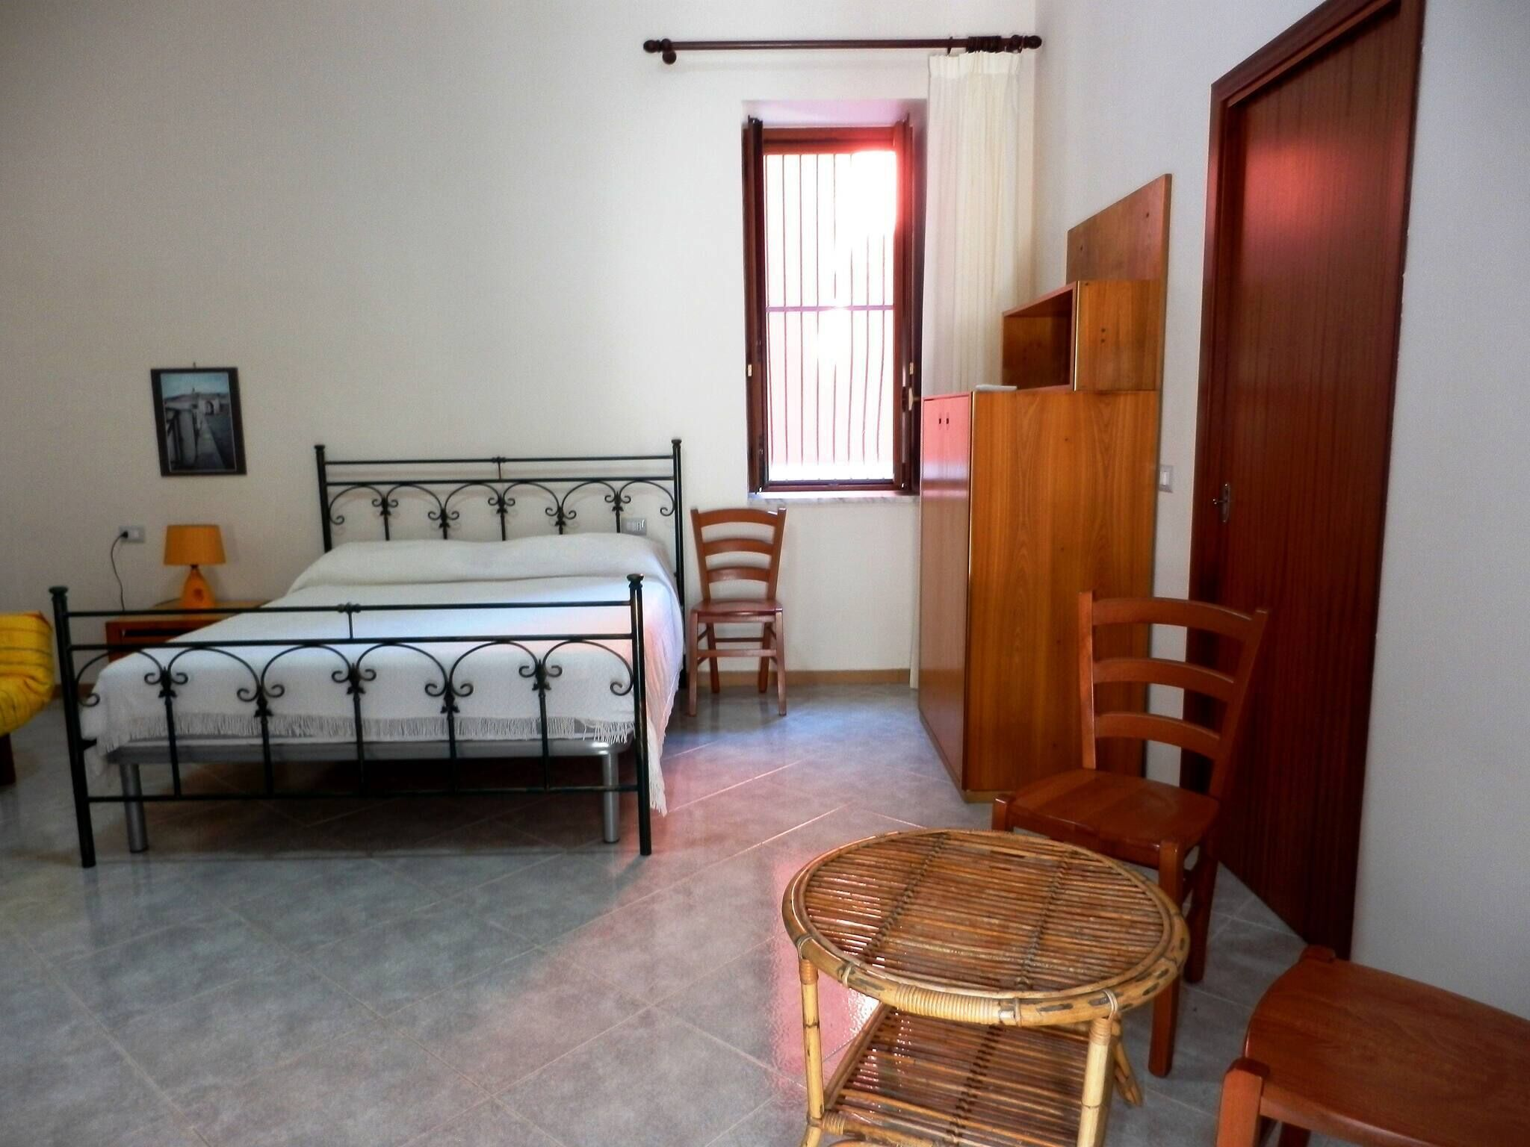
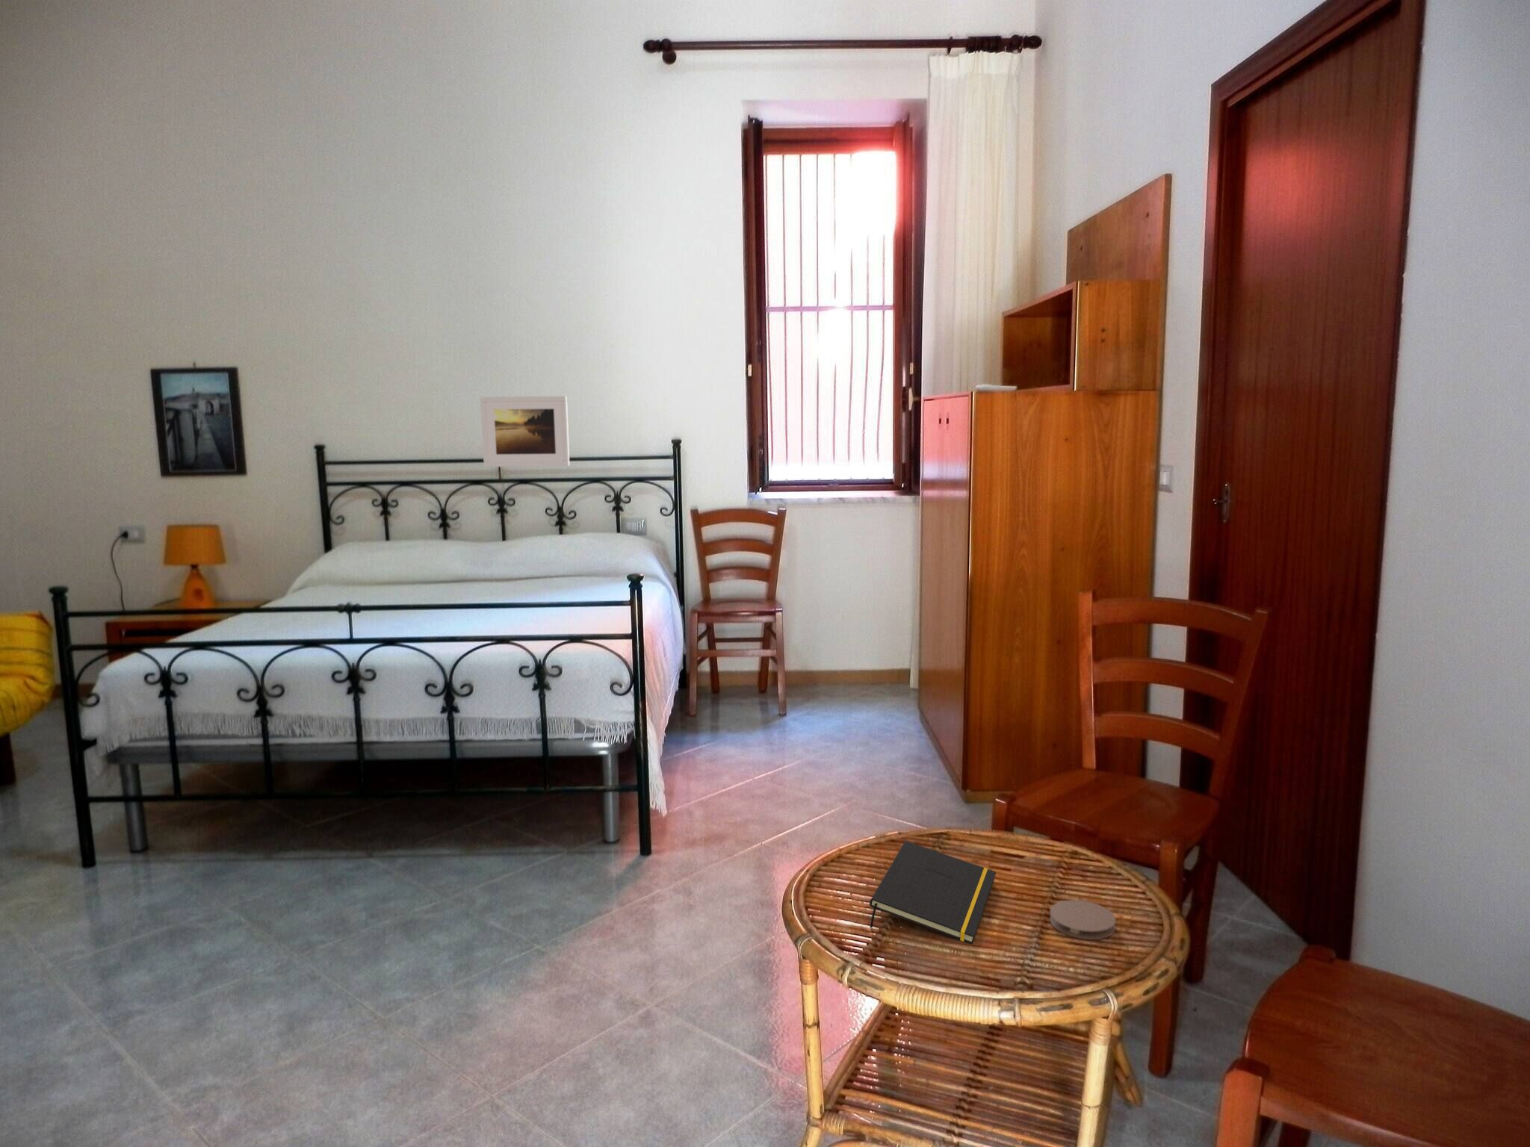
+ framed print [479,395,571,467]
+ notepad [869,840,996,945]
+ coaster [1049,899,1116,940]
